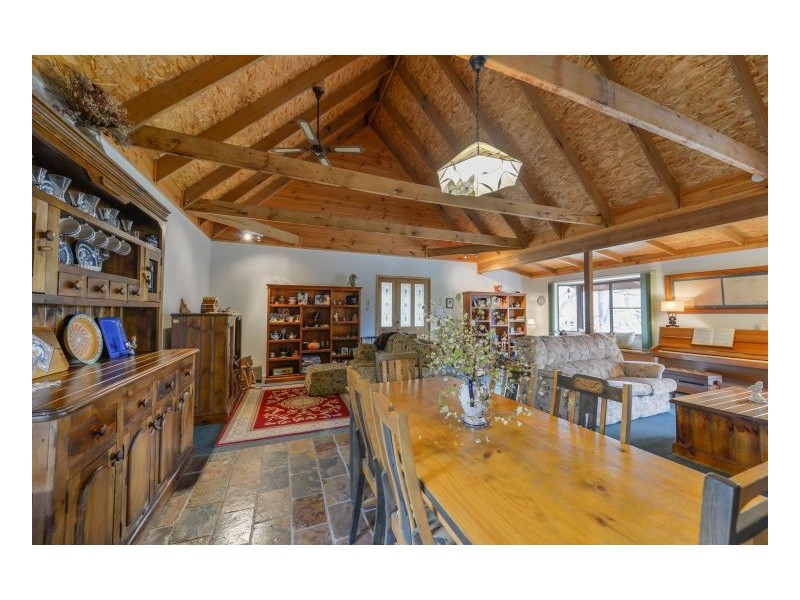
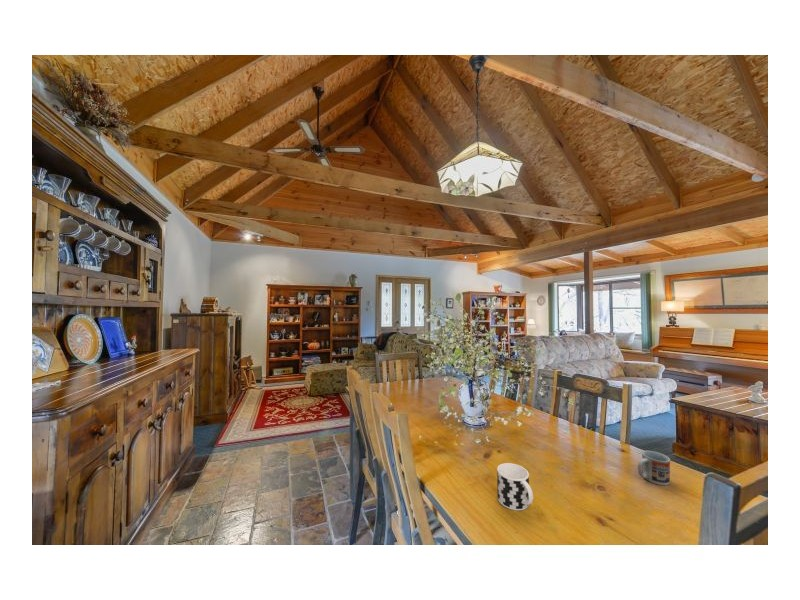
+ cup [637,450,672,487]
+ cup [496,462,534,511]
